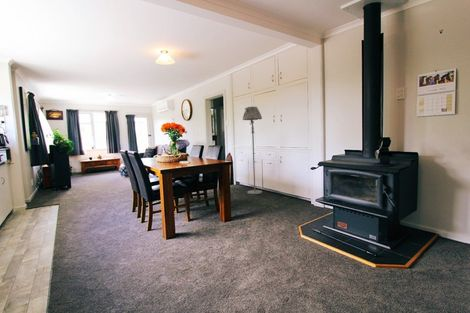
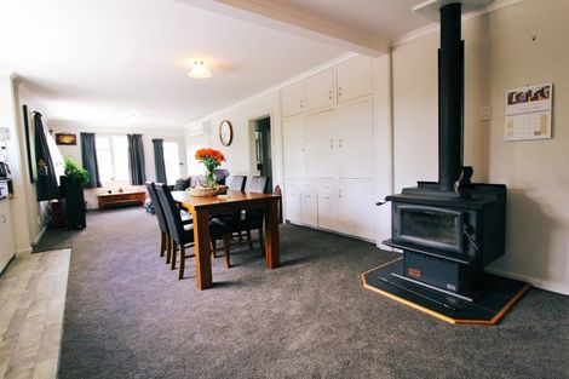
- floor lamp [242,106,263,195]
